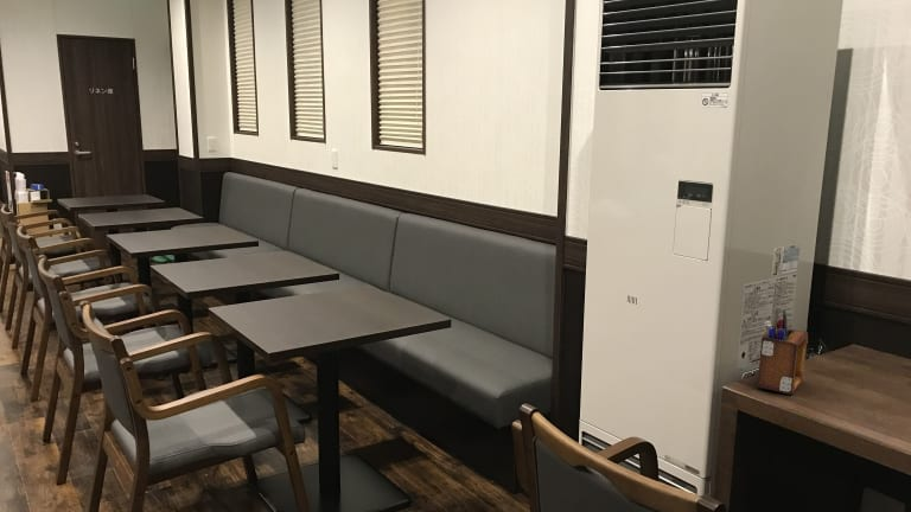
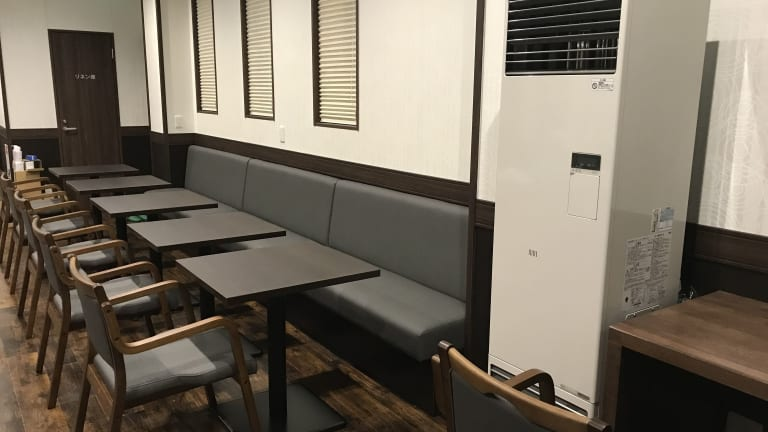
- desk organizer [757,308,809,396]
